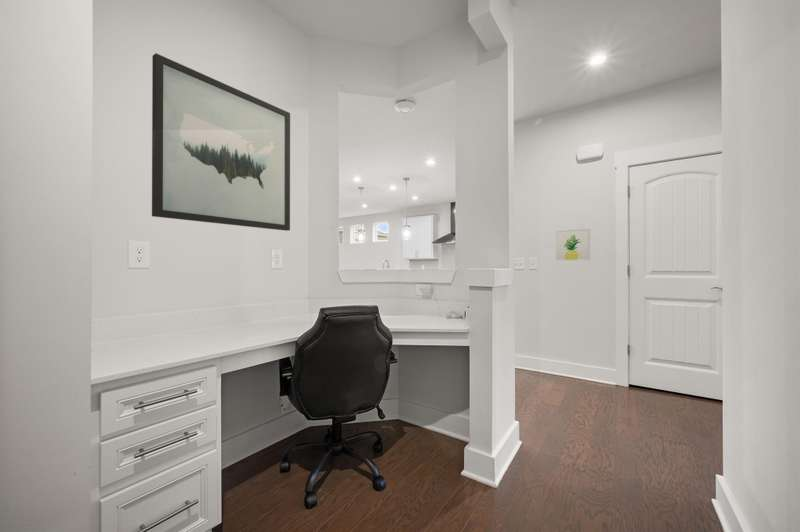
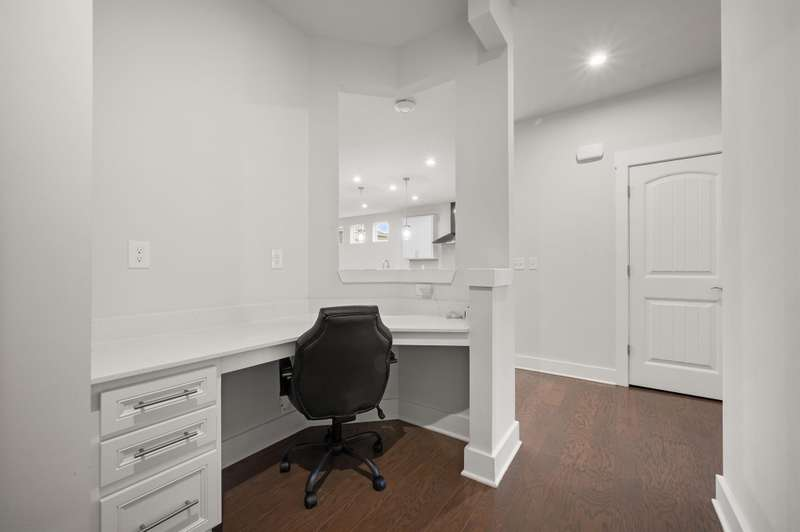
- wall art [554,228,591,262]
- wall art [151,52,291,232]
